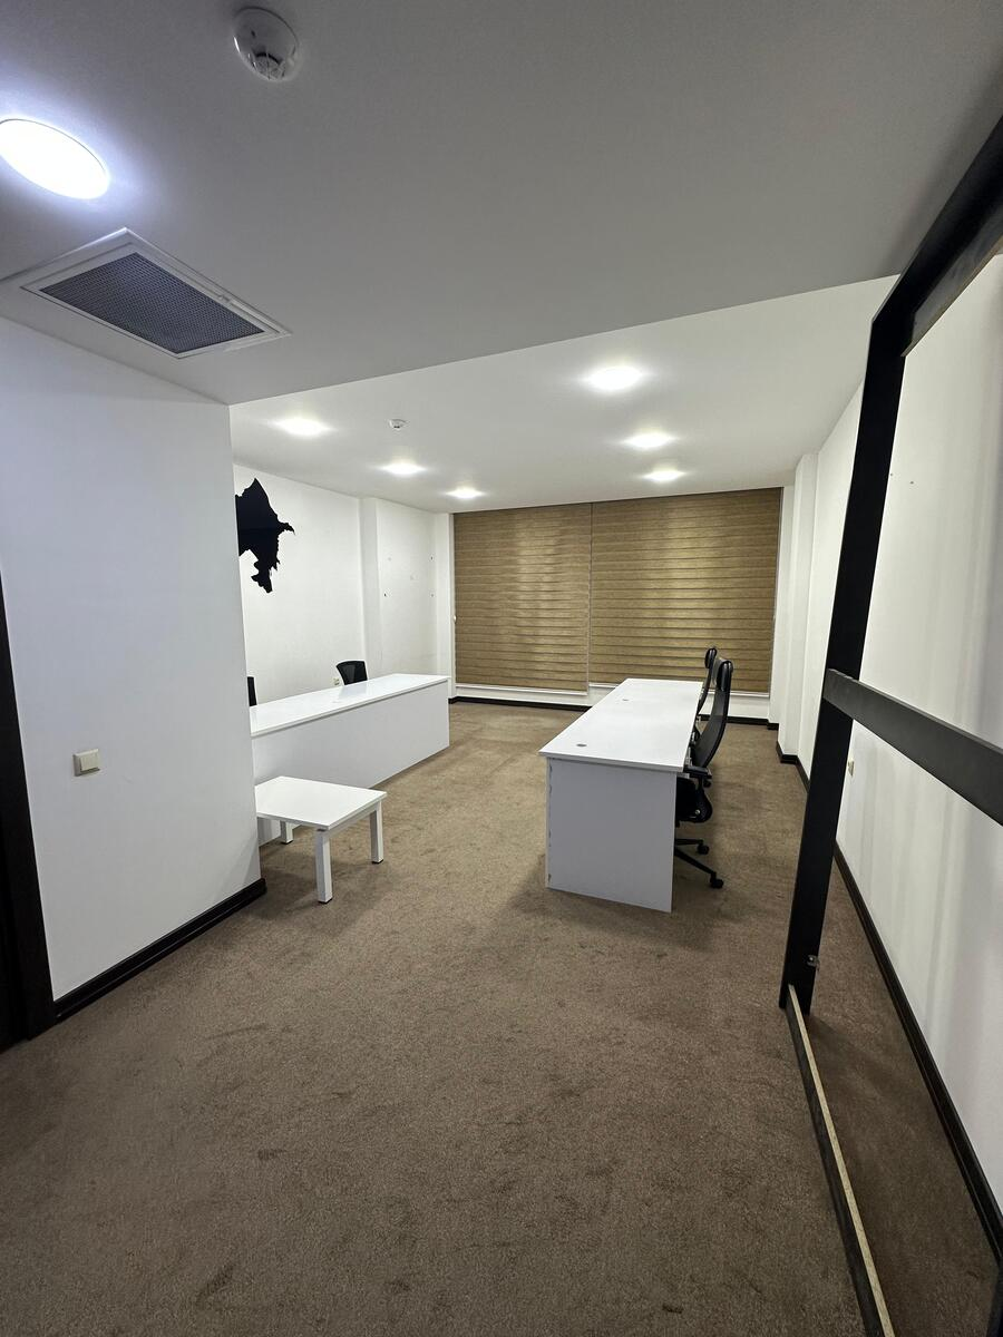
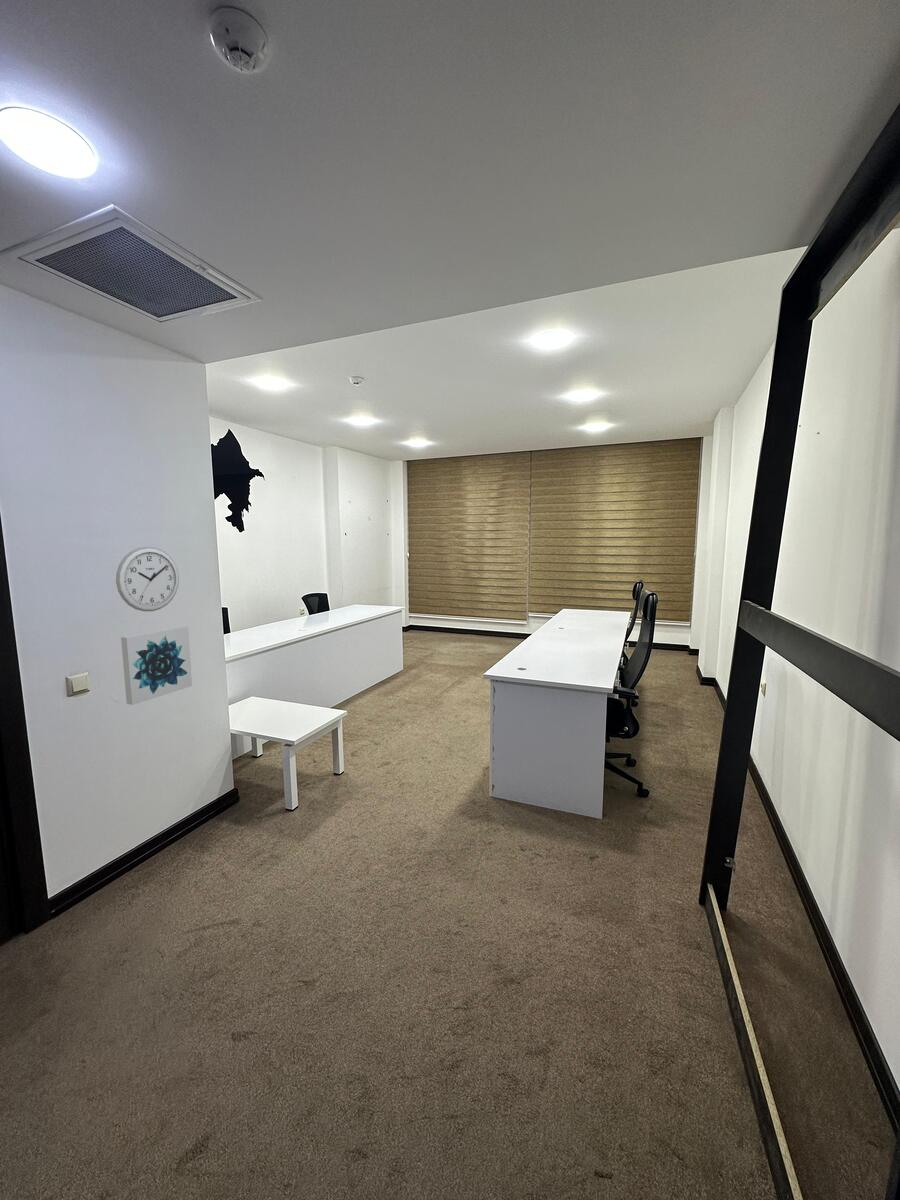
+ wall art [120,625,193,706]
+ wall clock [115,546,180,612]
